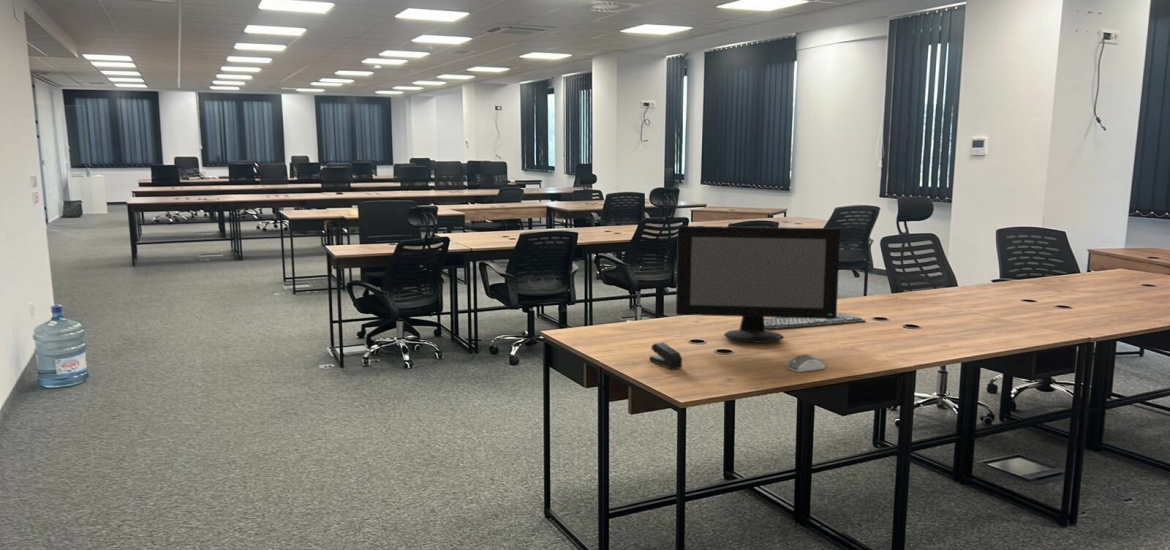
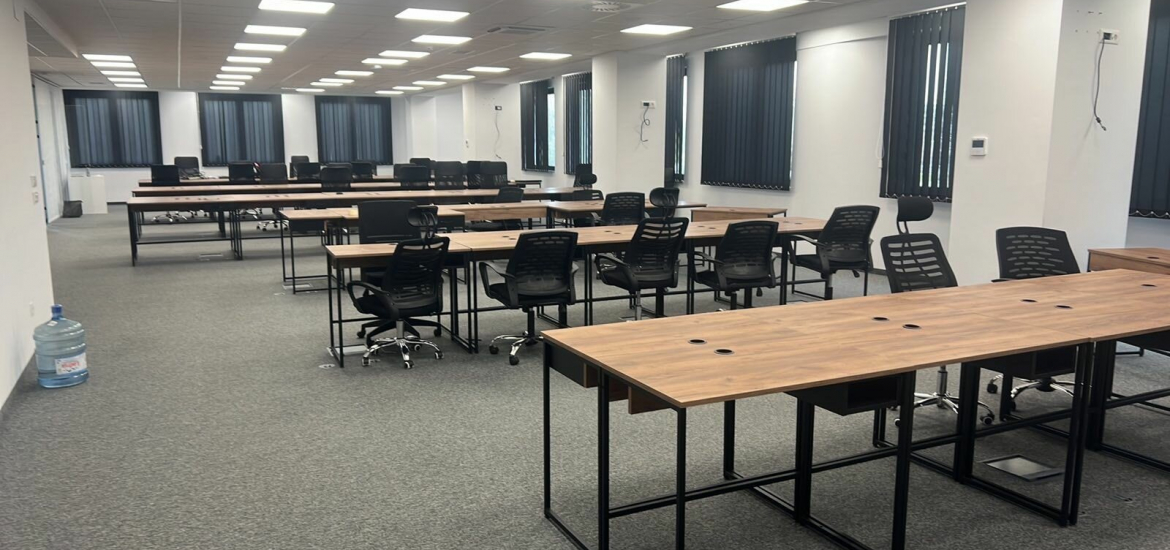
- computer monitor [675,225,841,343]
- computer mouse [786,354,826,373]
- keyboard [764,312,867,330]
- stapler [648,341,683,371]
